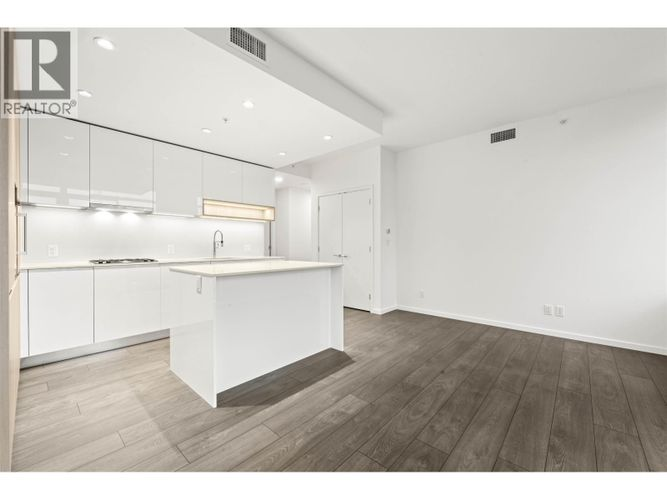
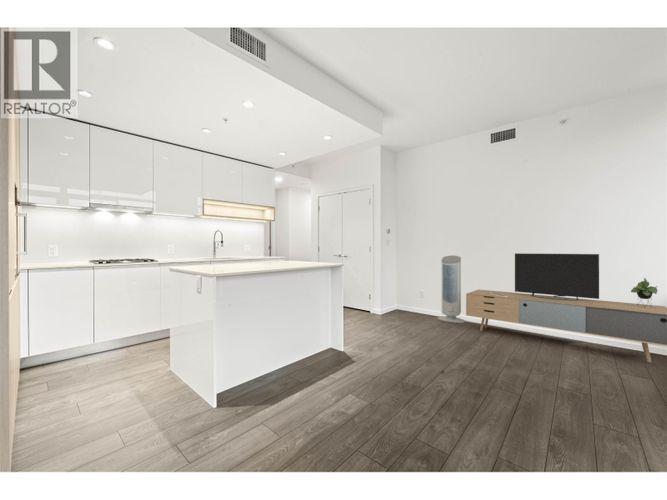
+ air purifier [436,255,467,324]
+ media console [465,252,667,363]
